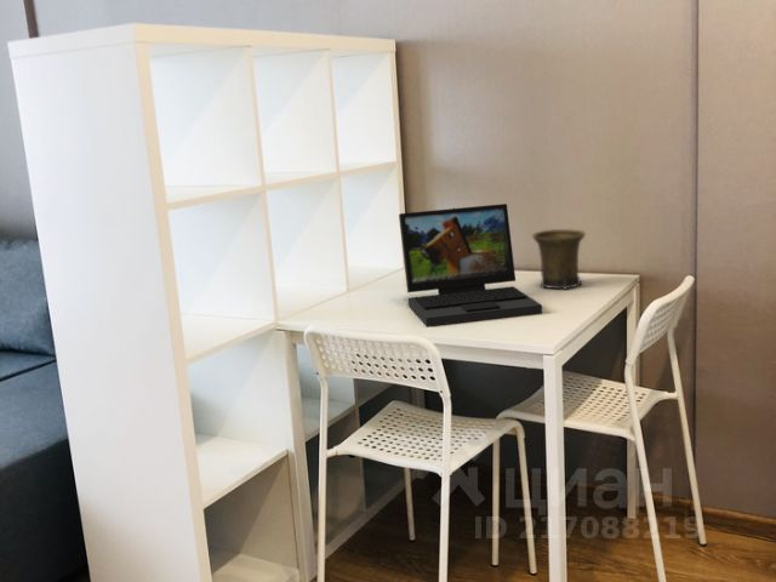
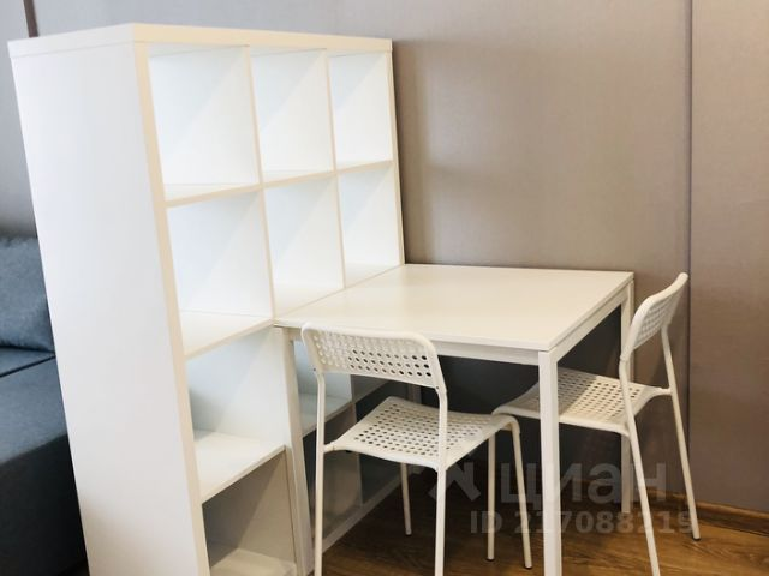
- laptop [398,202,543,327]
- mug [531,228,587,290]
